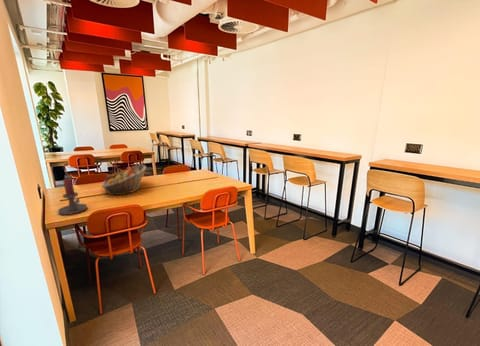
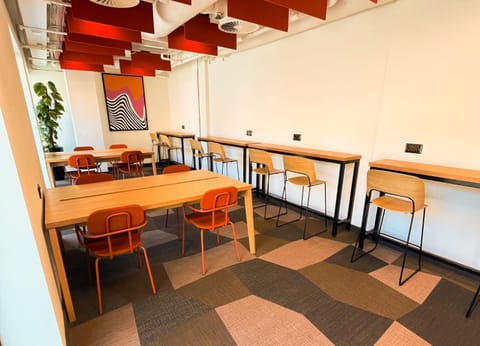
- fruit basket [101,164,147,196]
- candle holder [57,177,88,216]
